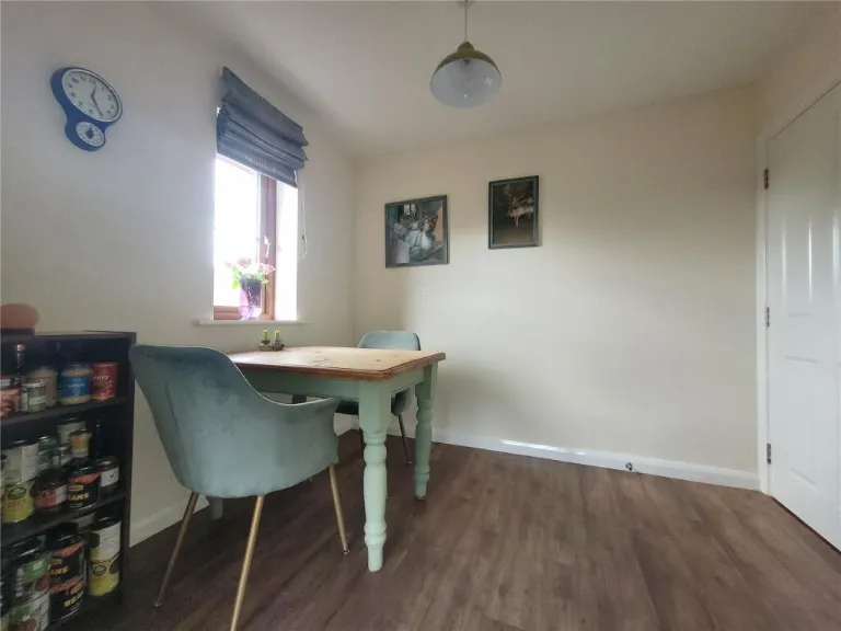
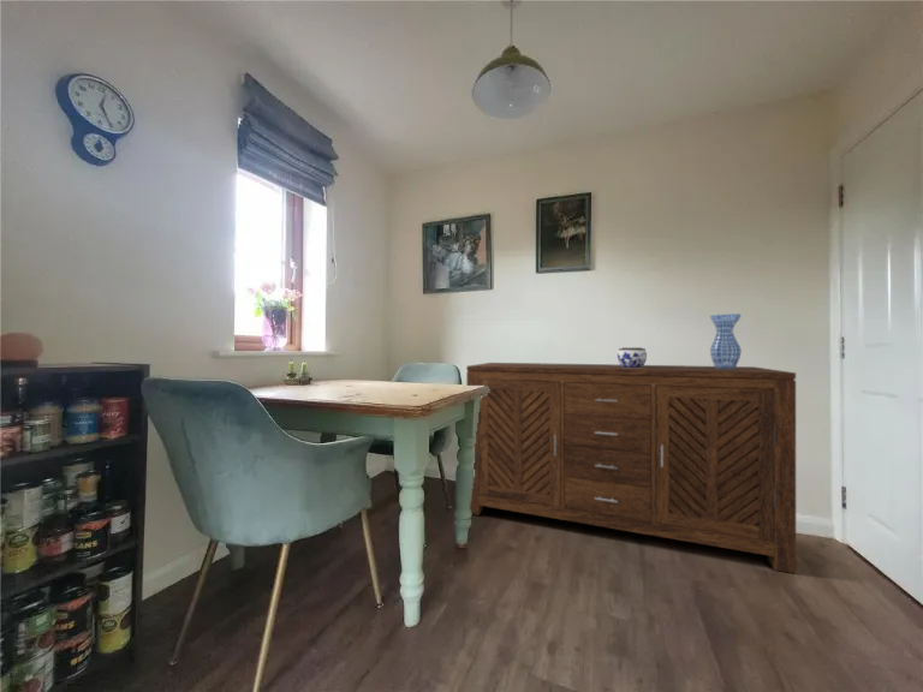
+ jar [617,346,648,368]
+ sideboard [465,362,797,574]
+ vase [709,312,743,369]
